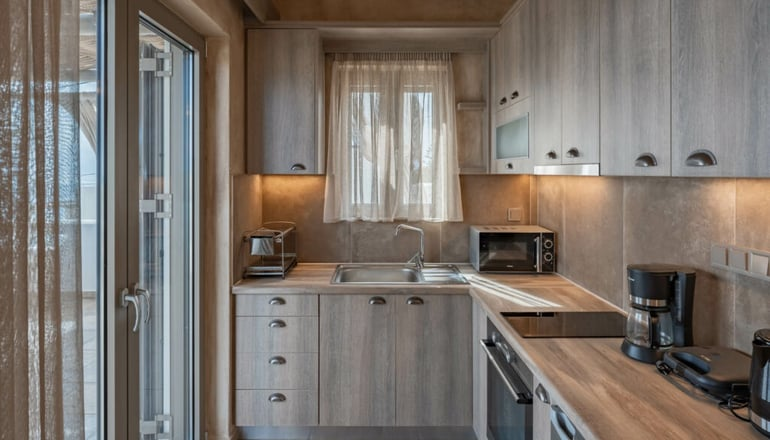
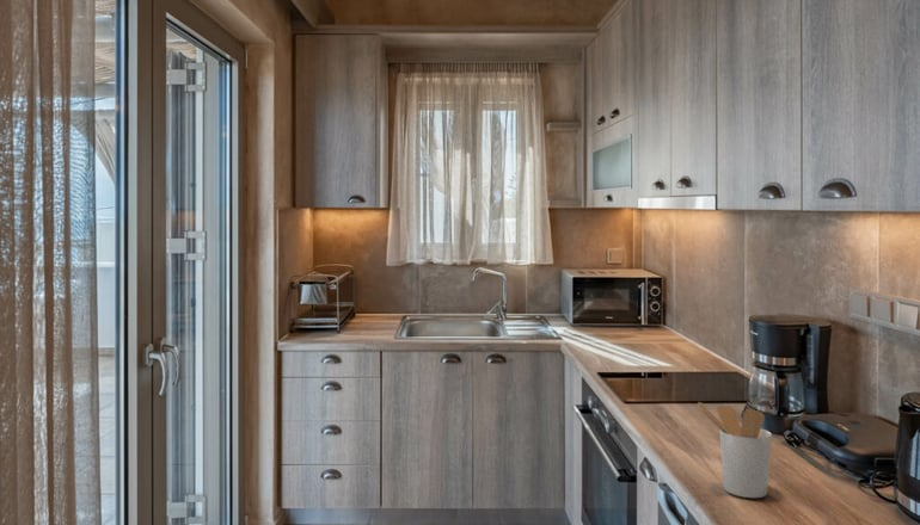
+ utensil holder [697,401,773,499]
